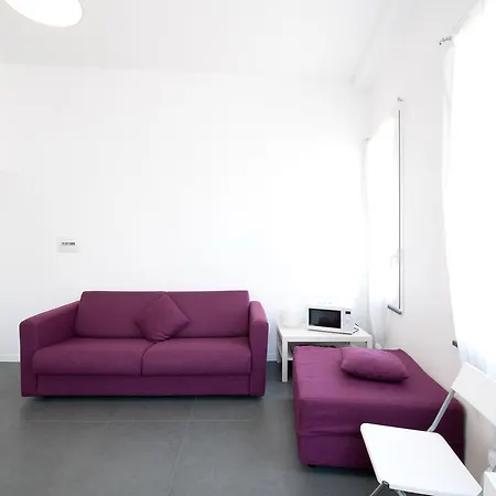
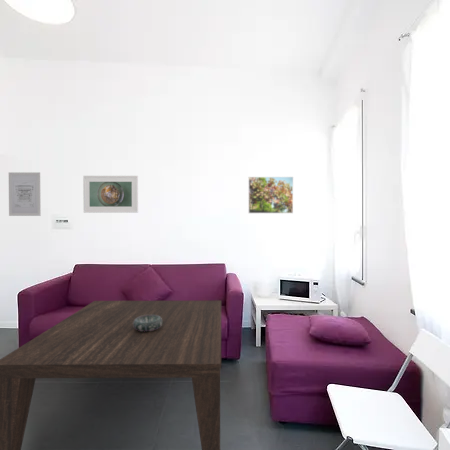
+ coffee table [0,300,222,450]
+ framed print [248,176,294,214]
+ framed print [82,175,139,214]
+ decorative bowl [133,315,162,332]
+ wall art [8,171,42,217]
